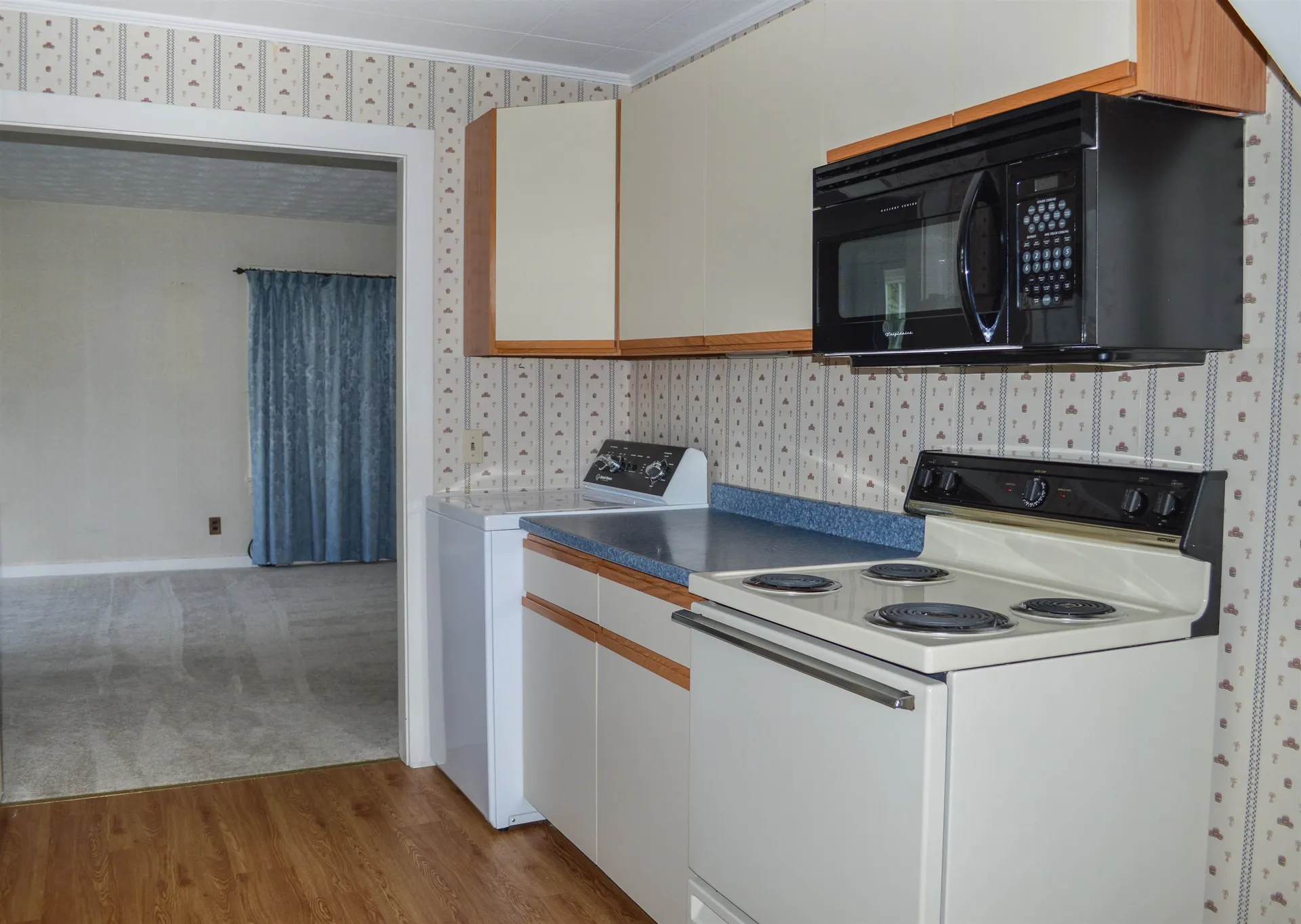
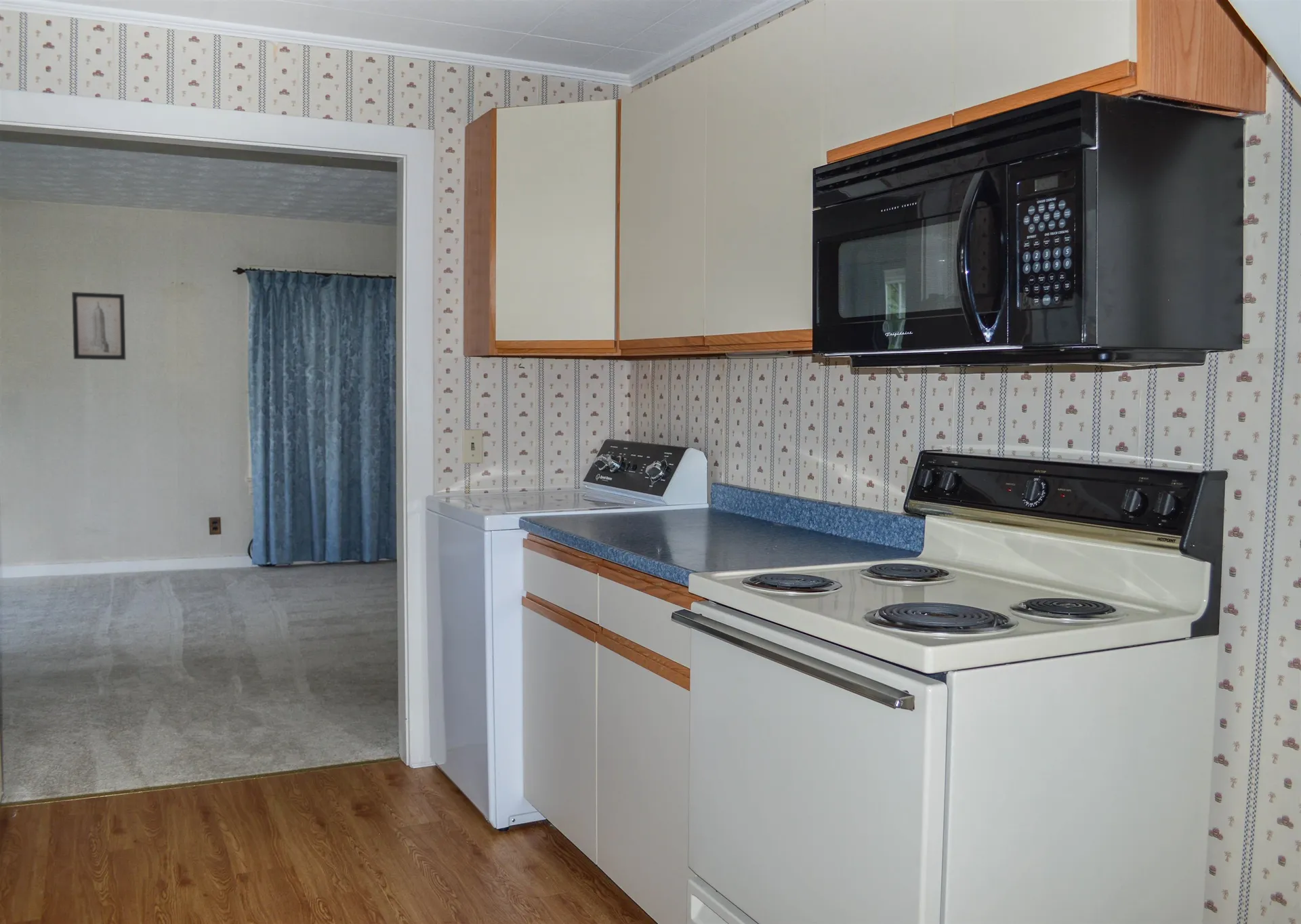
+ wall art [71,291,127,360]
